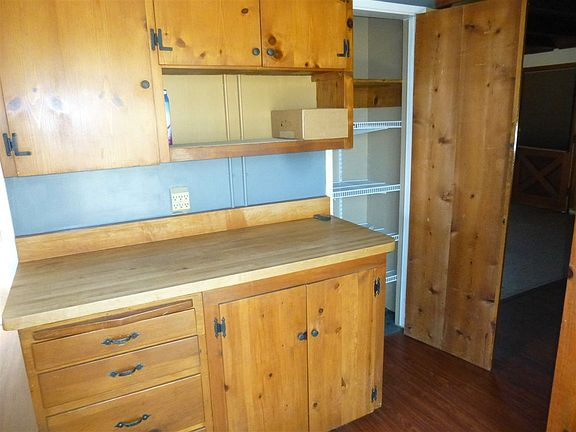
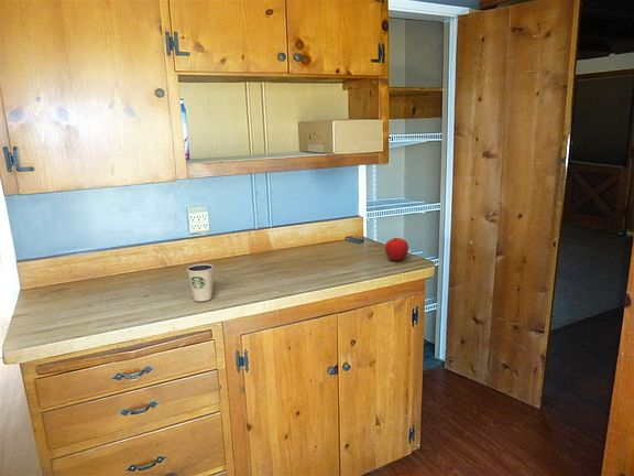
+ dixie cup [186,263,215,302]
+ fruit [384,237,409,262]
